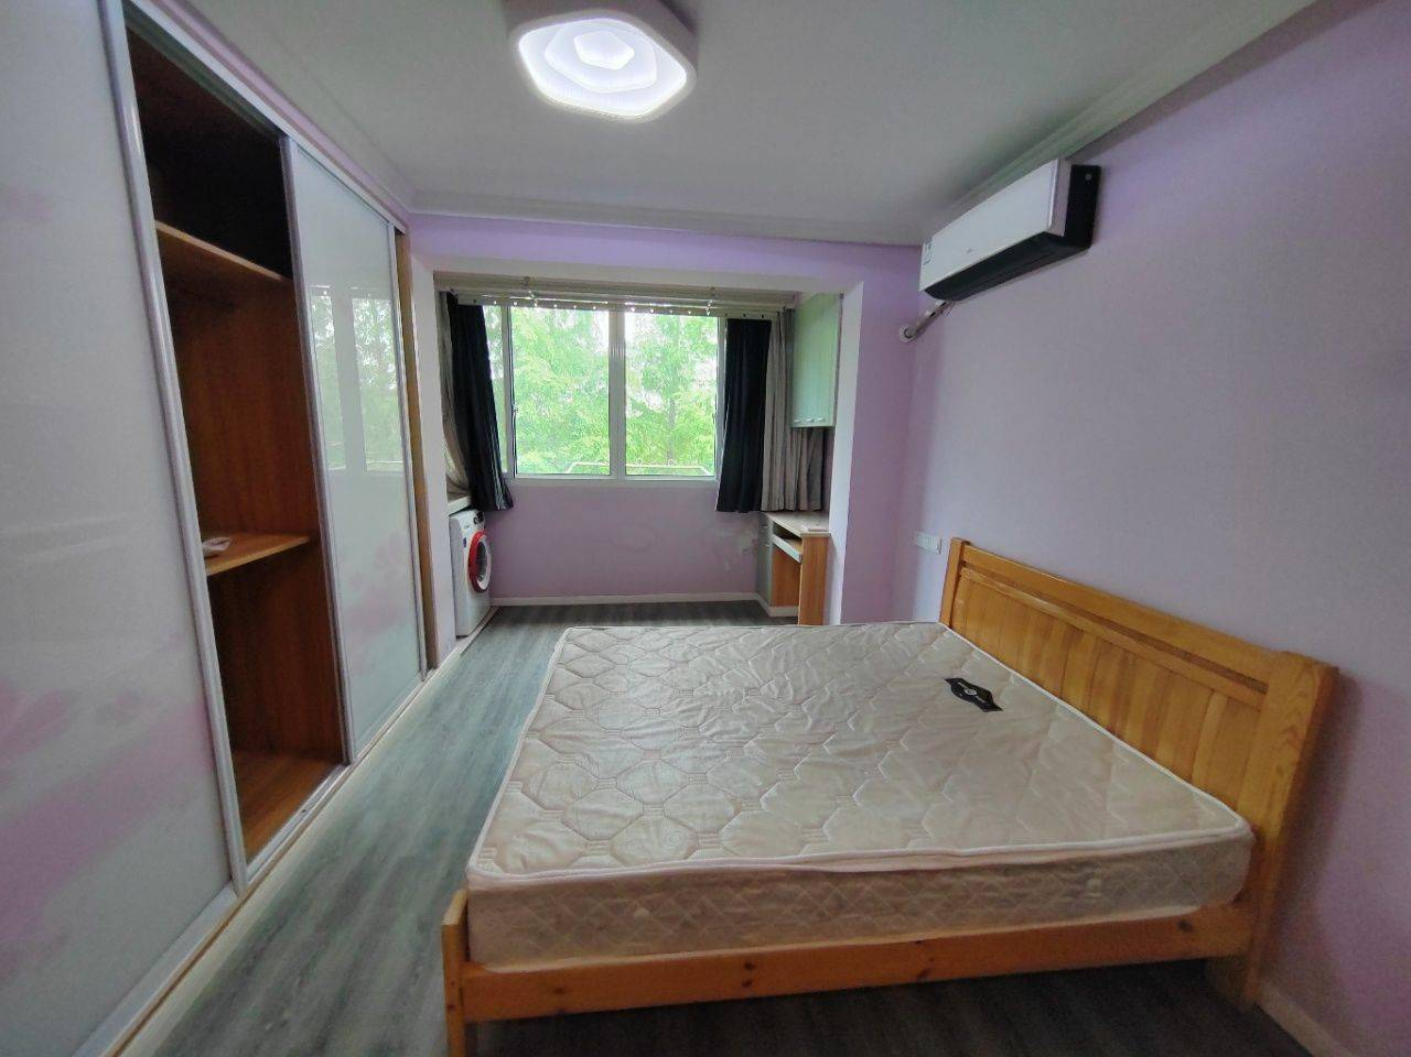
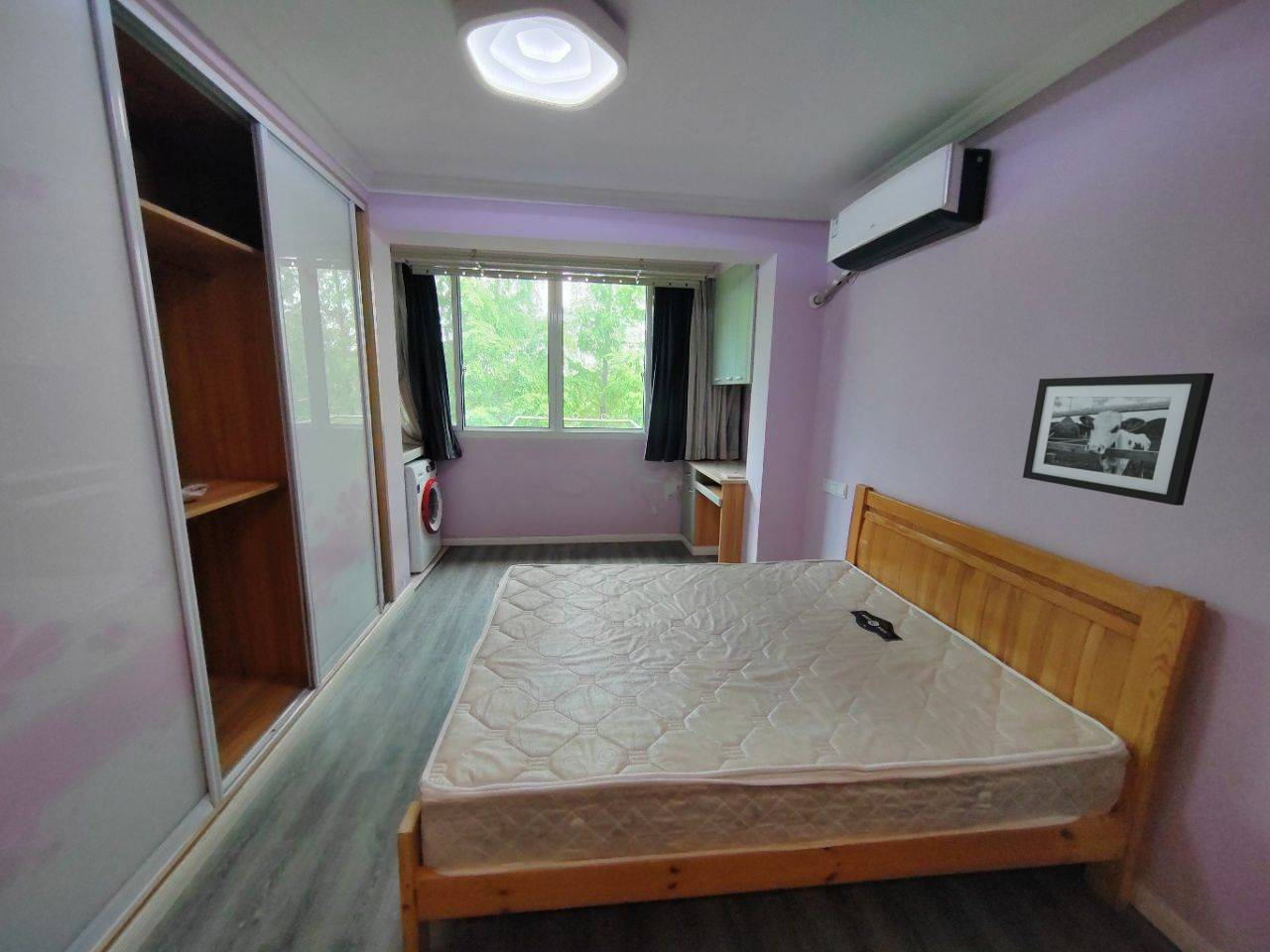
+ picture frame [1022,372,1215,507]
